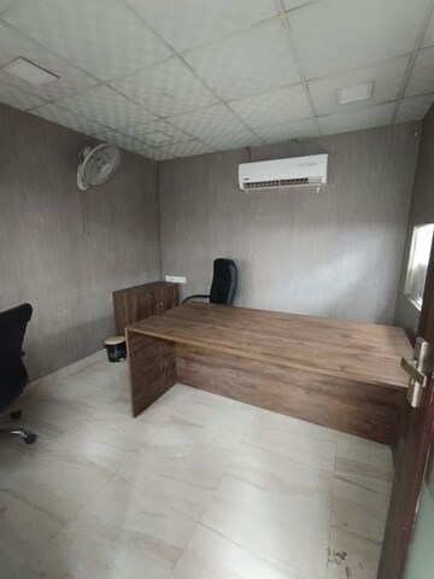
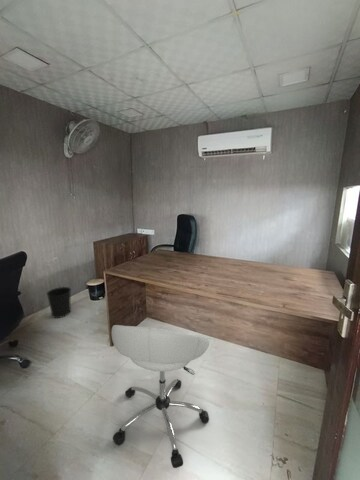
+ wastebasket [46,286,72,319]
+ chair [111,324,211,469]
